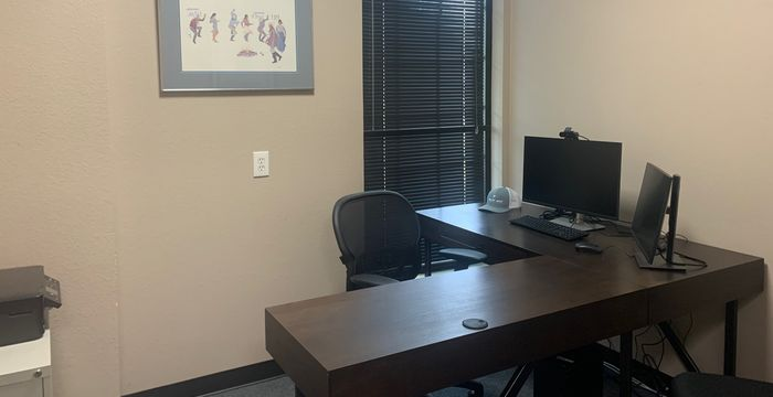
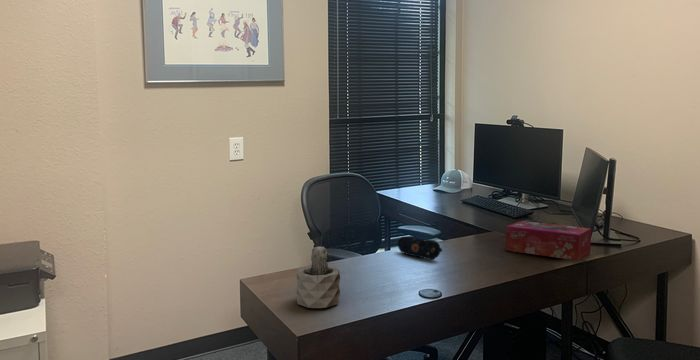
+ succulent plant [295,245,341,309]
+ tissue box [505,220,592,262]
+ pencil case [397,236,443,261]
